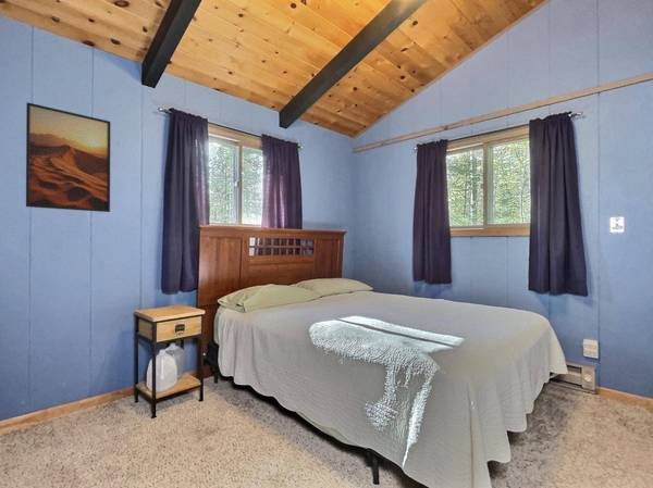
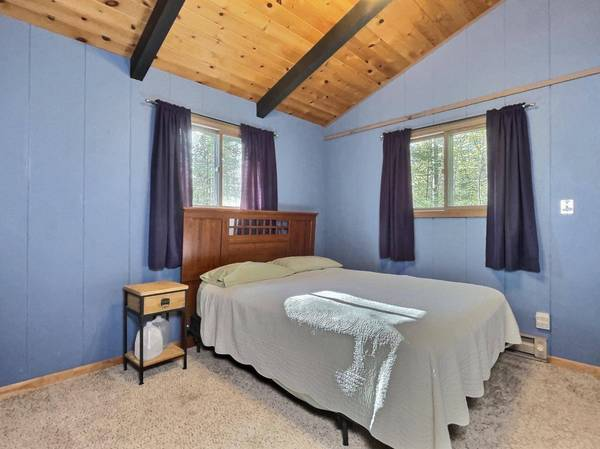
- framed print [25,101,112,213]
